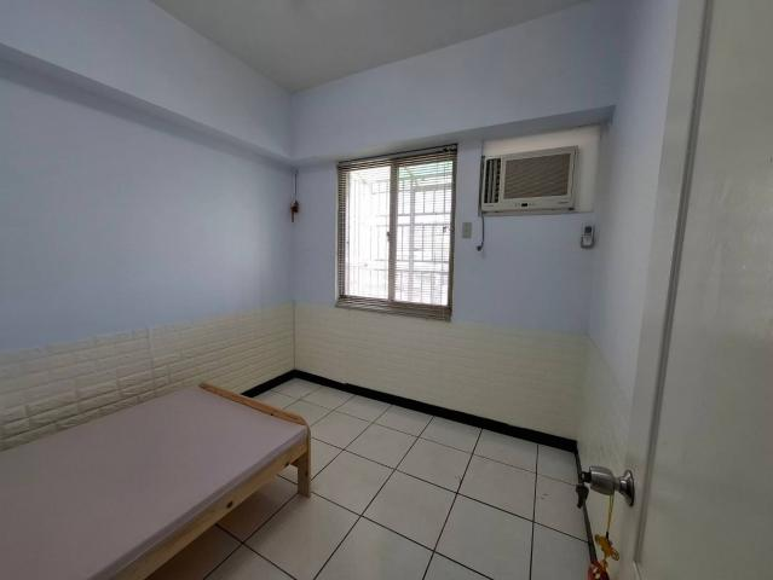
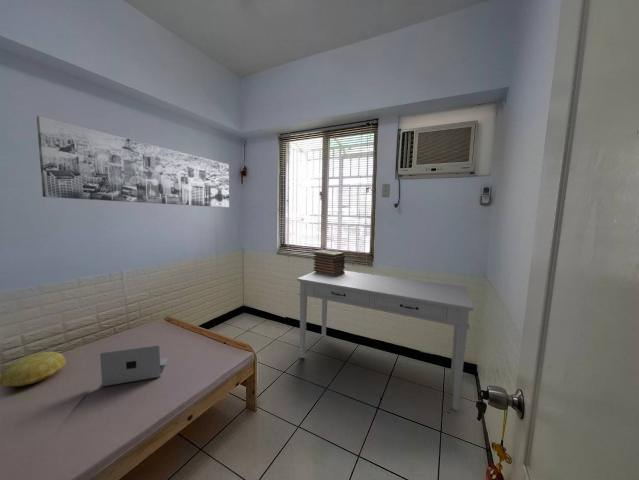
+ cushion [0,351,67,387]
+ laptop [99,345,169,387]
+ wall art [36,115,230,208]
+ book stack [312,249,346,277]
+ desk [296,270,475,411]
